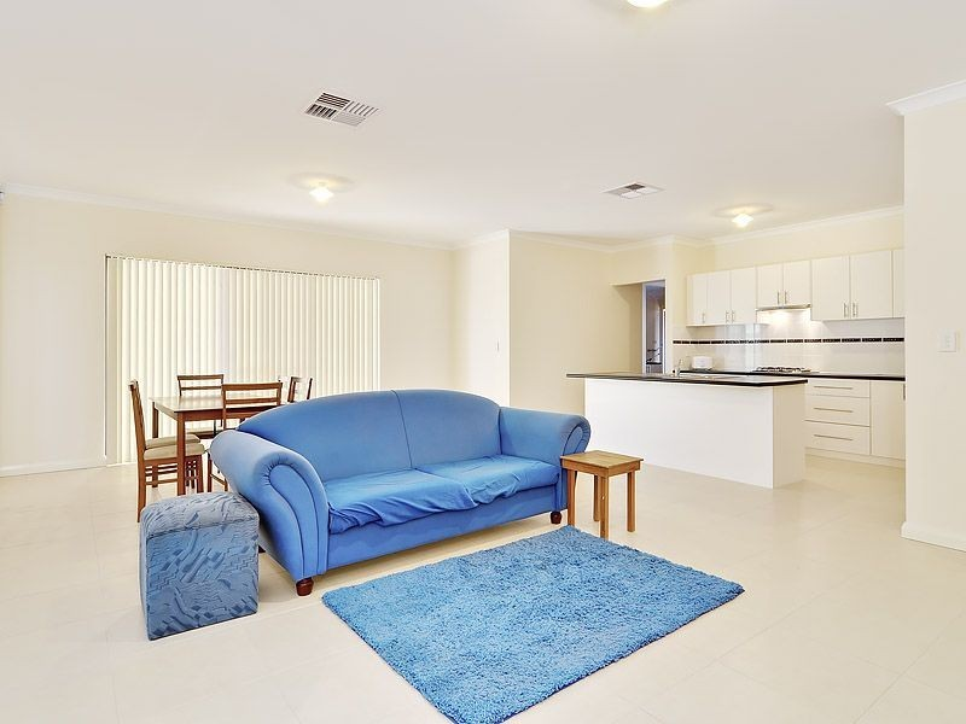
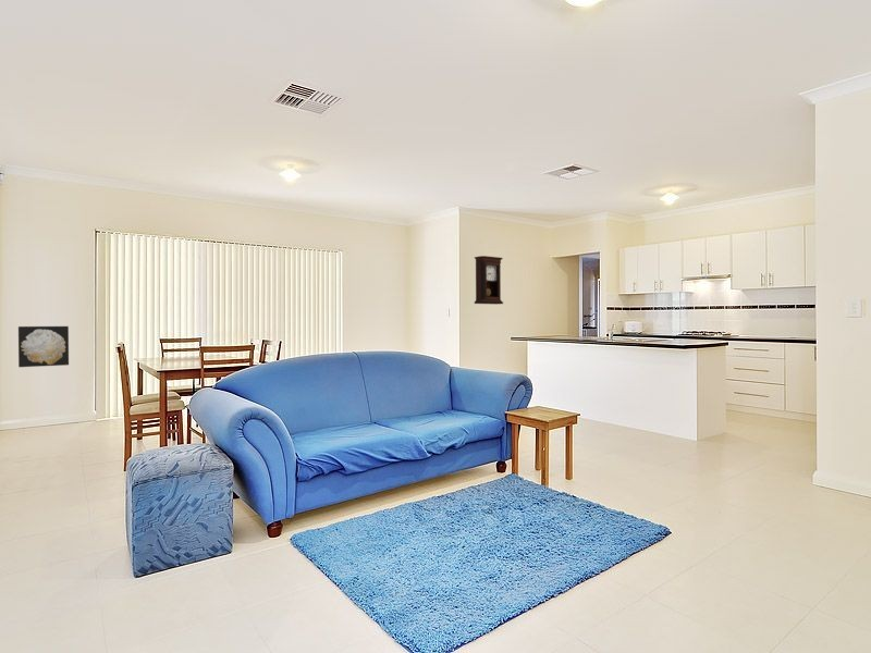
+ wall art [17,325,70,368]
+ pendulum clock [474,255,504,306]
